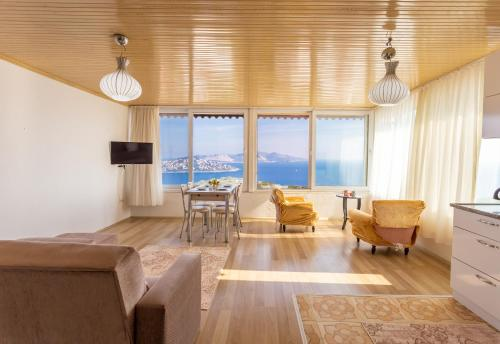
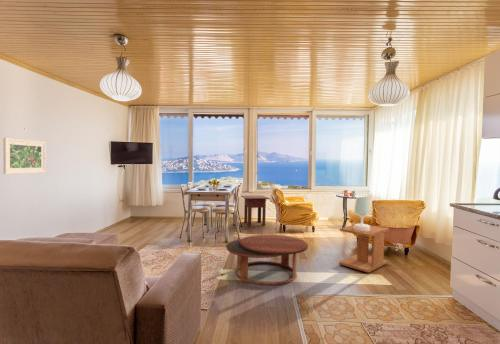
+ side table [338,223,390,273]
+ coffee table [225,233,309,286]
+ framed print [2,137,47,175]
+ table lamp [353,196,372,231]
+ side table [240,195,271,226]
